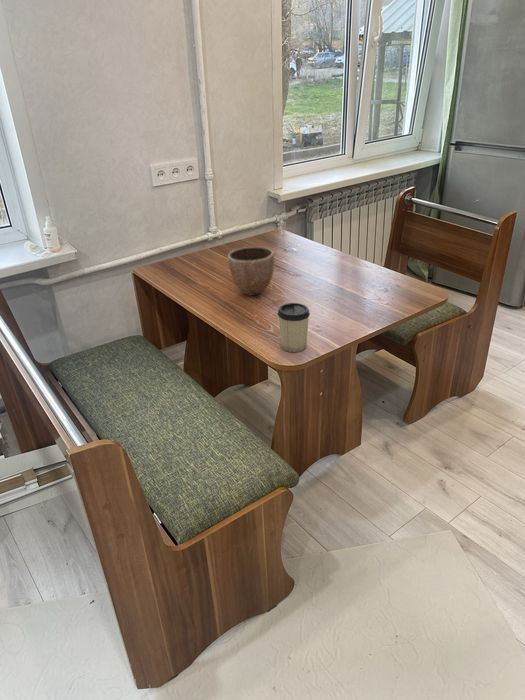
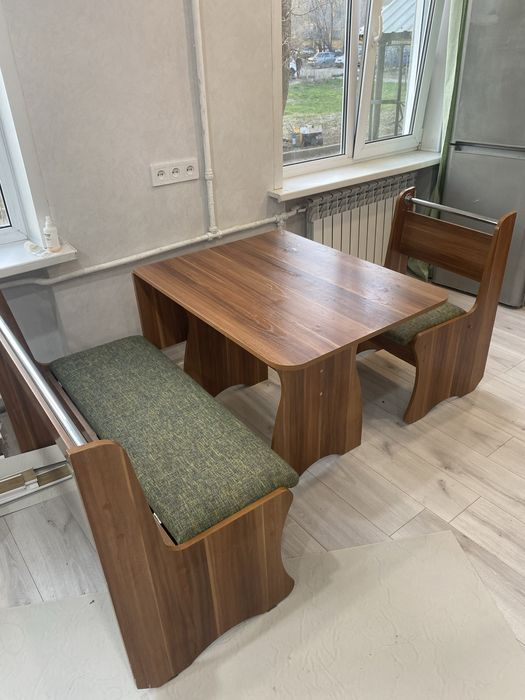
- decorative bowl [227,246,275,297]
- cup [277,302,311,353]
